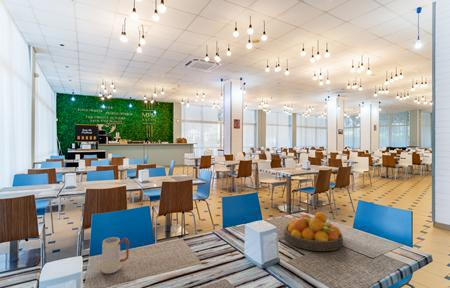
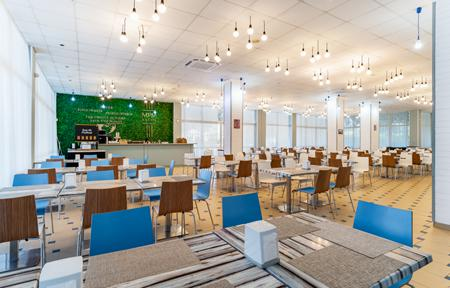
- fruit bowl [283,211,344,252]
- mug [100,236,130,275]
